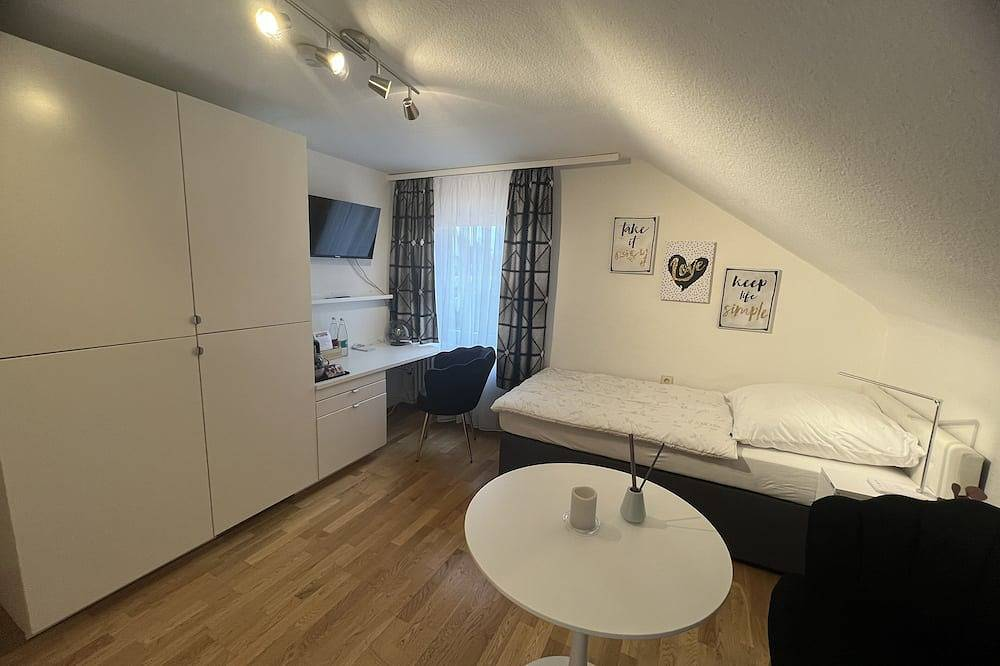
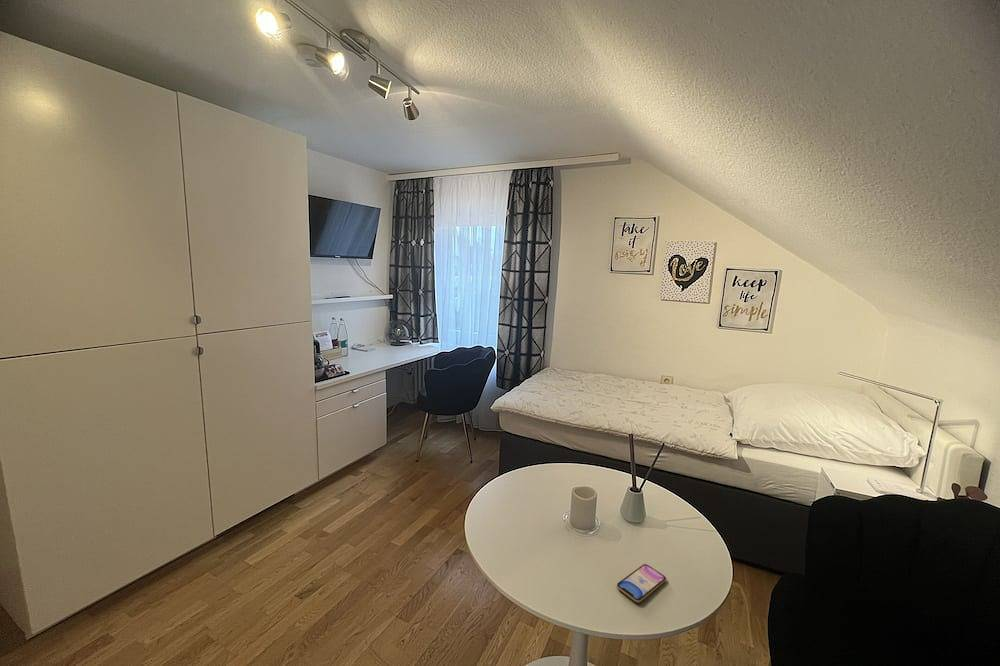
+ smartphone [616,563,667,603]
